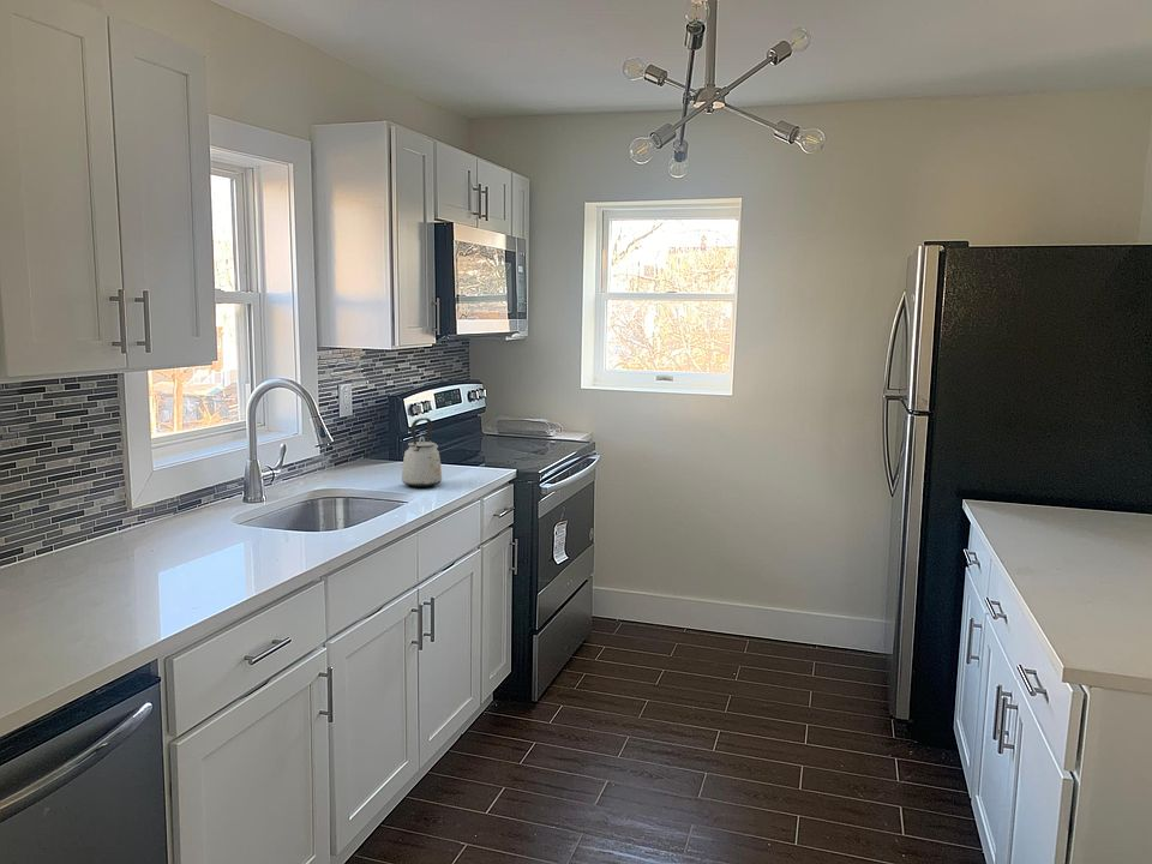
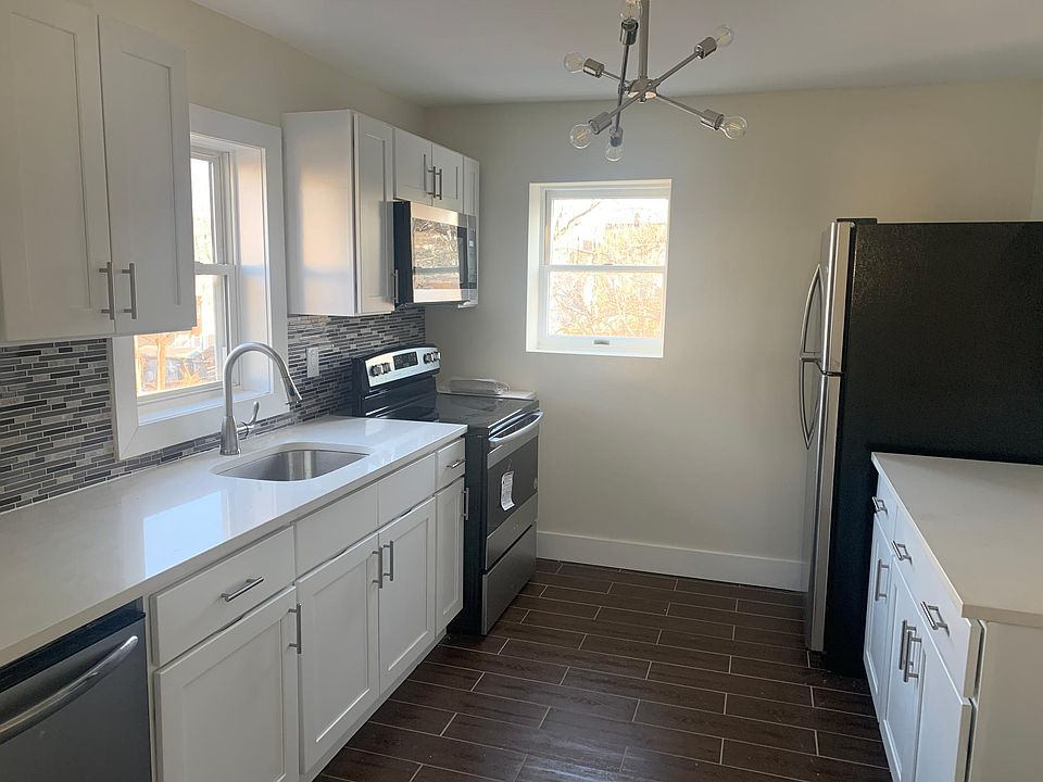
- kettle [401,416,443,488]
